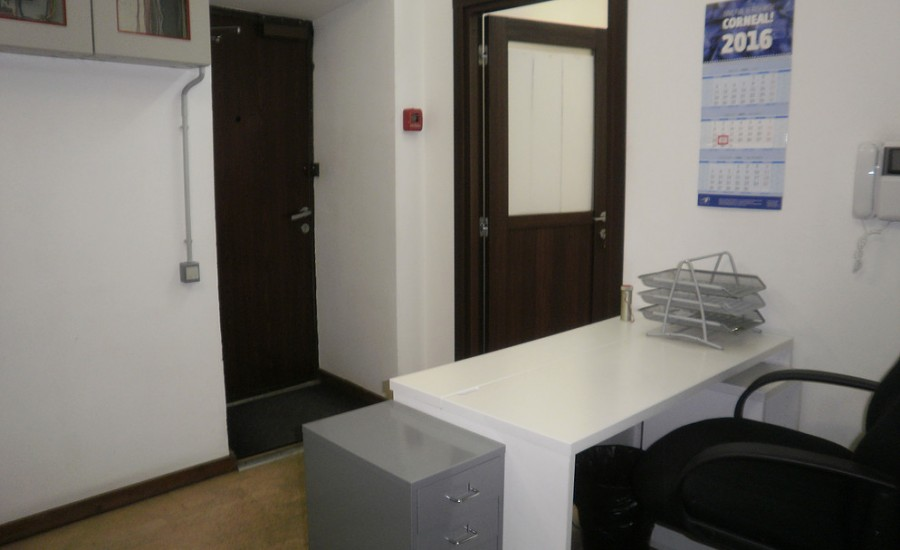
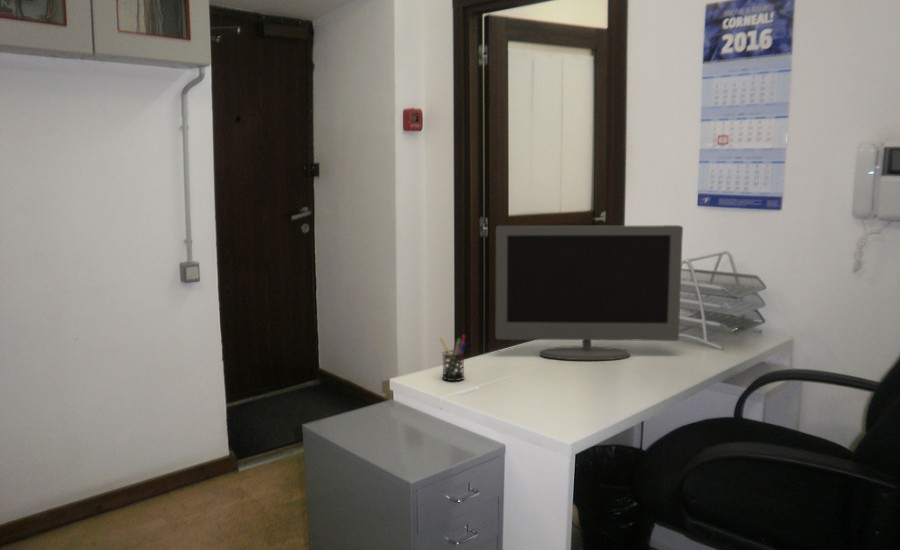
+ monitor [494,224,684,361]
+ pen holder [438,334,467,382]
